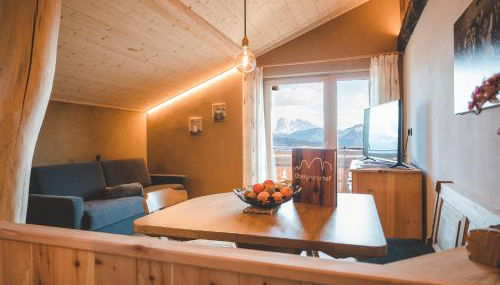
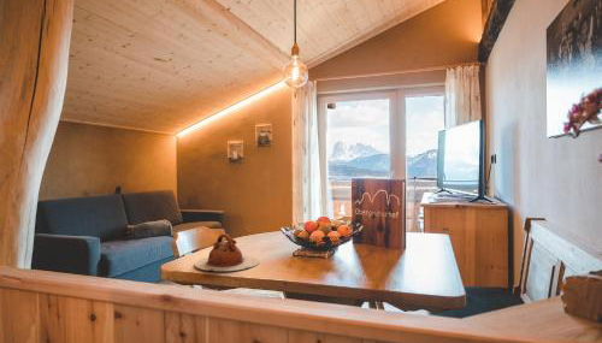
+ teapot [194,232,261,272]
